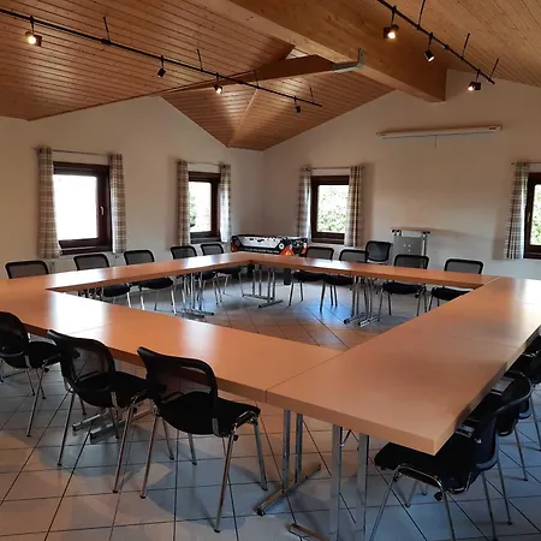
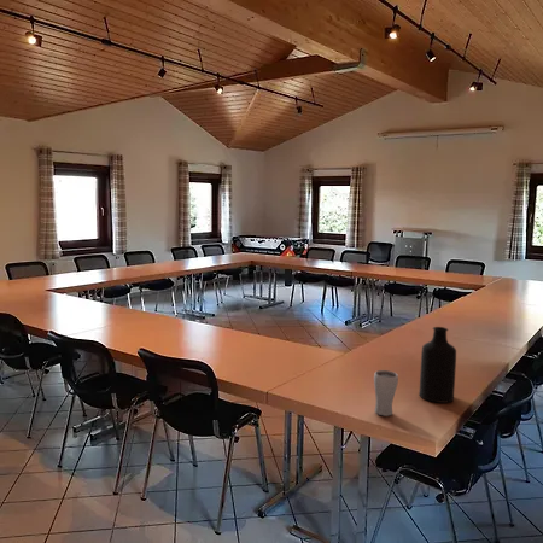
+ drinking glass [373,369,399,418]
+ bottle [418,326,457,404]
